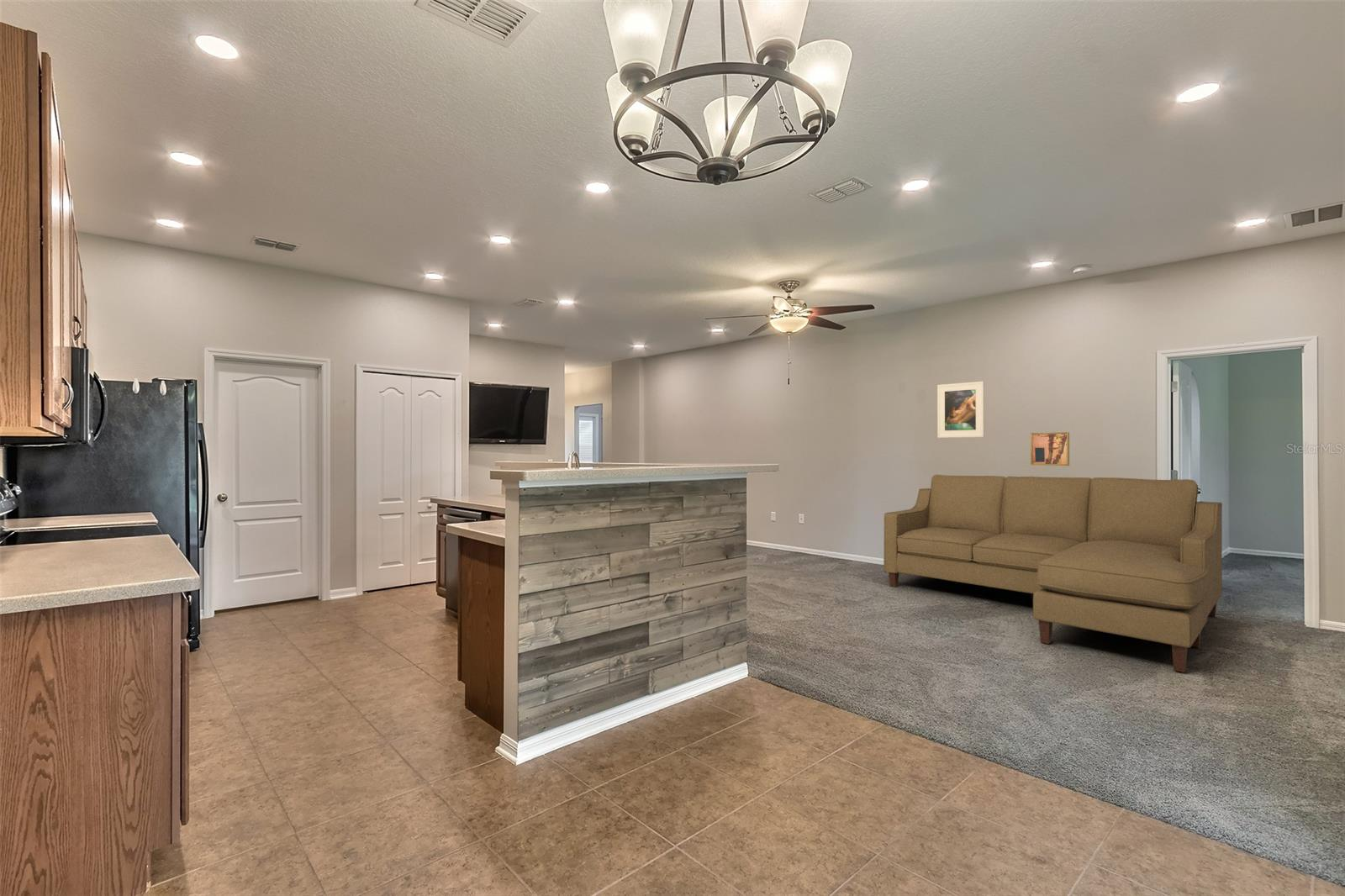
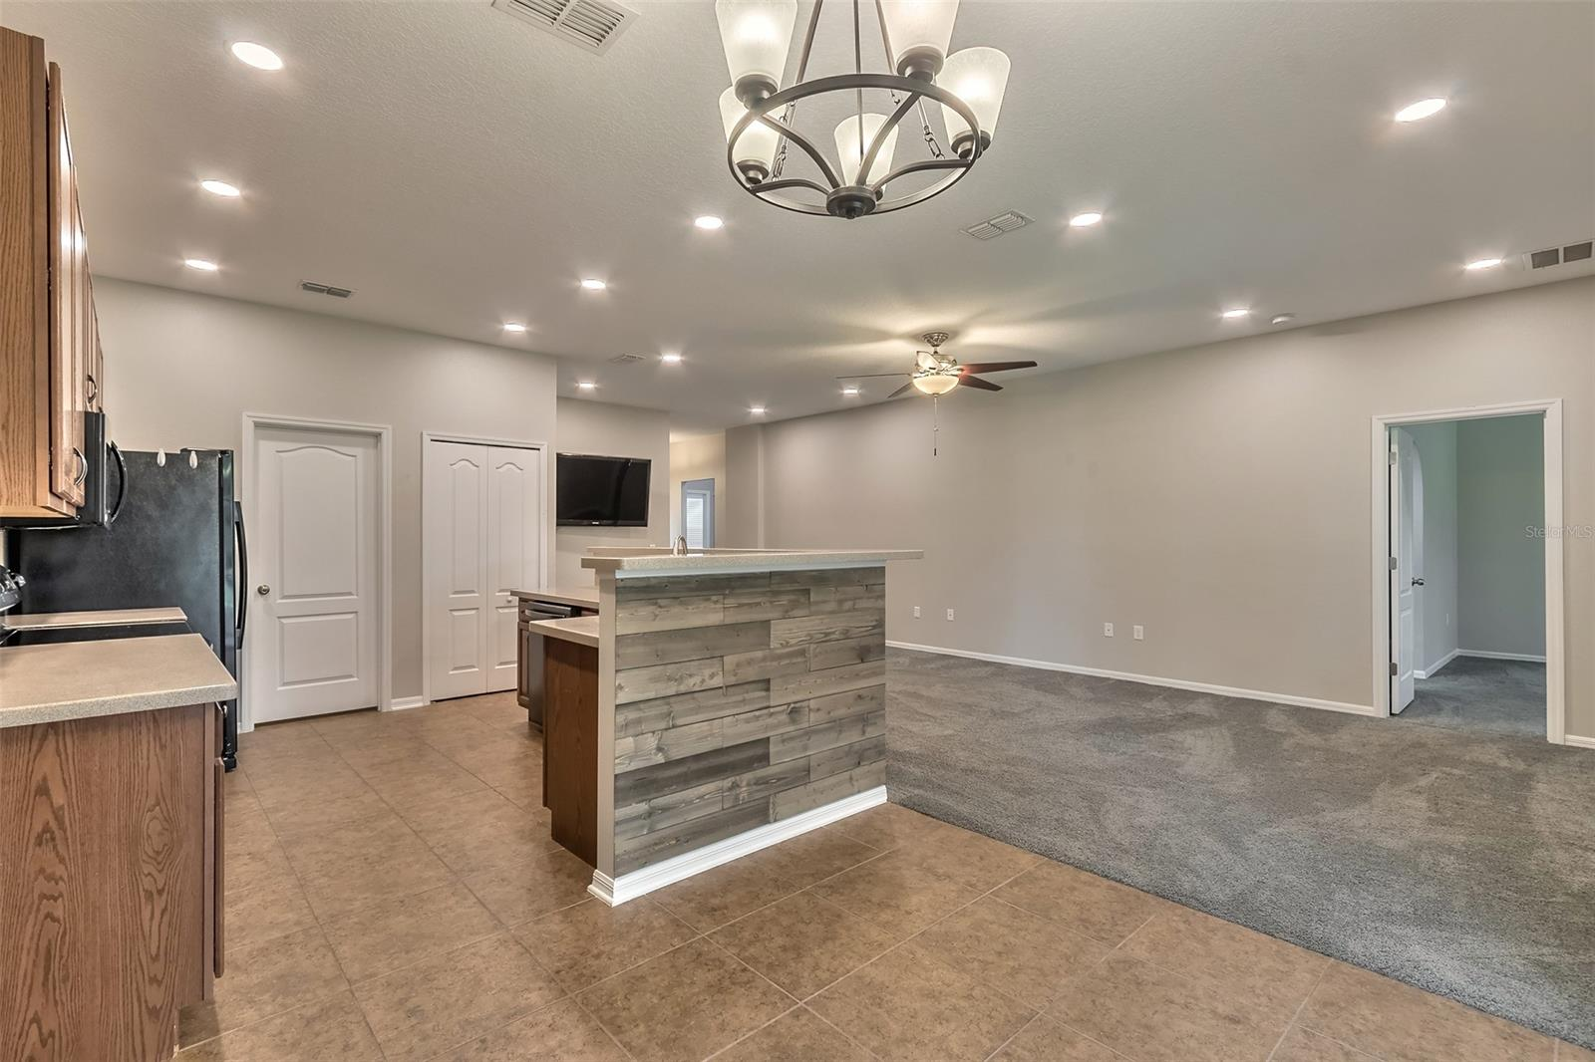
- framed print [936,381,985,439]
- wall art [1030,431,1070,466]
- sofa [883,474,1223,673]
